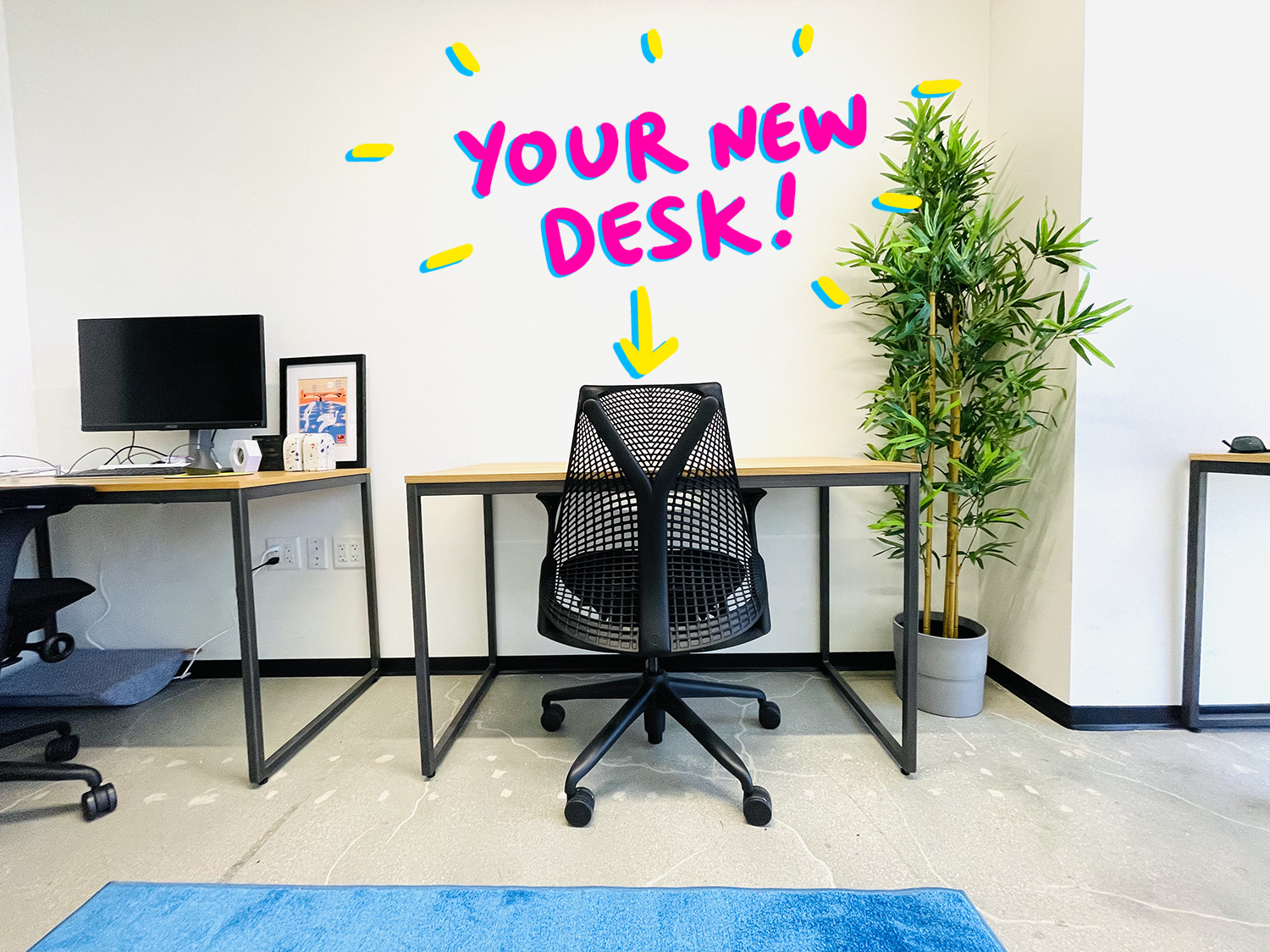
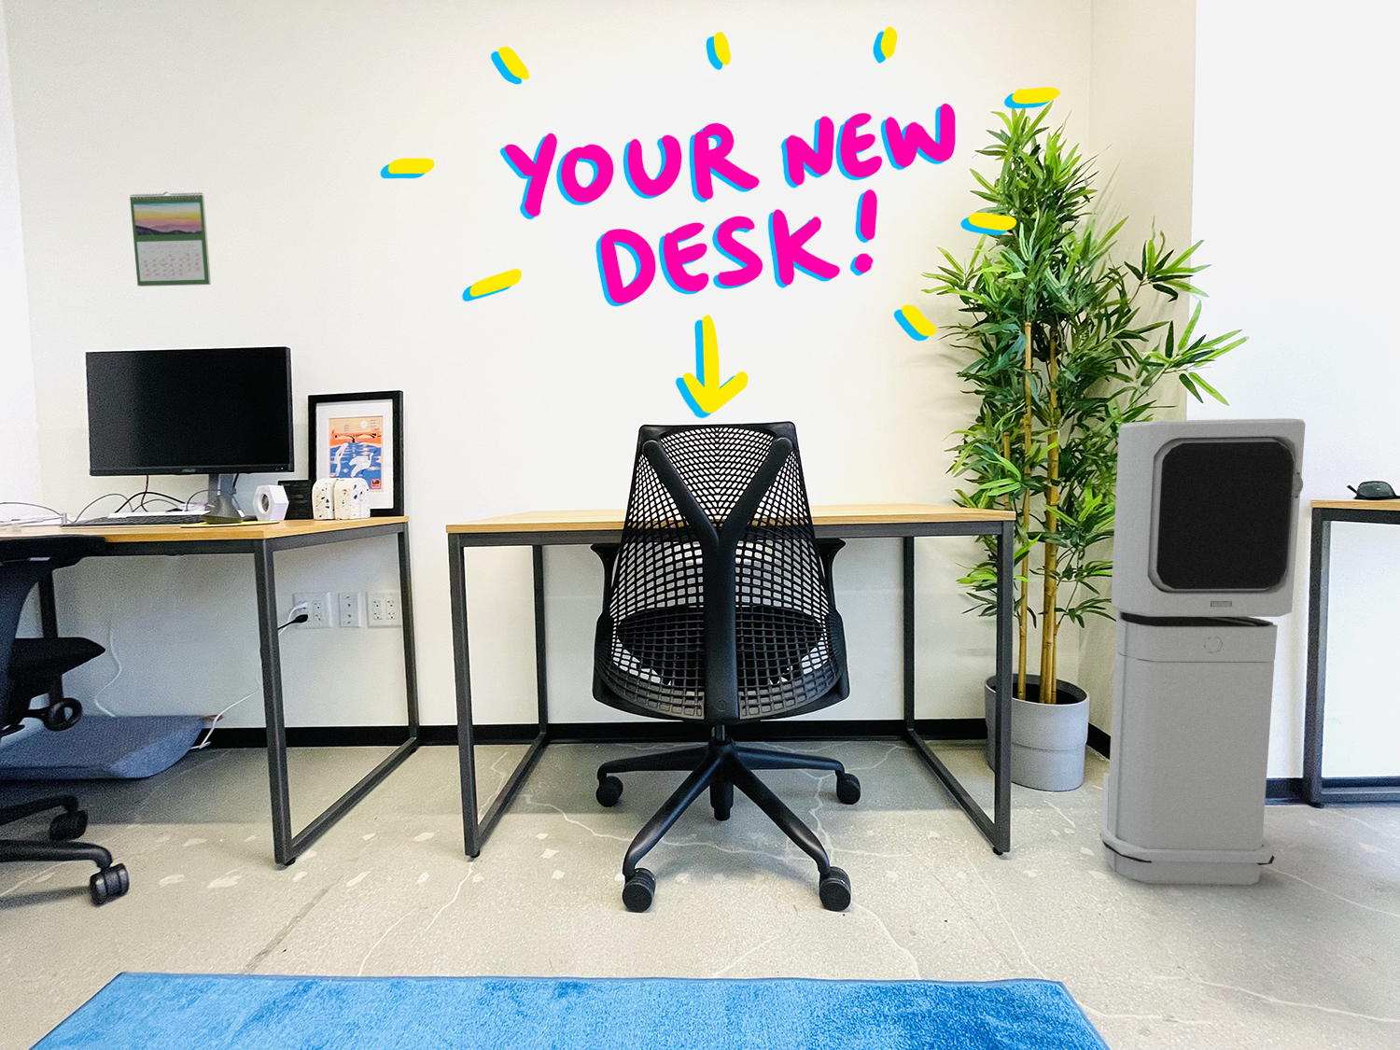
+ air purifier [1099,417,1305,886]
+ calendar [129,191,212,288]
